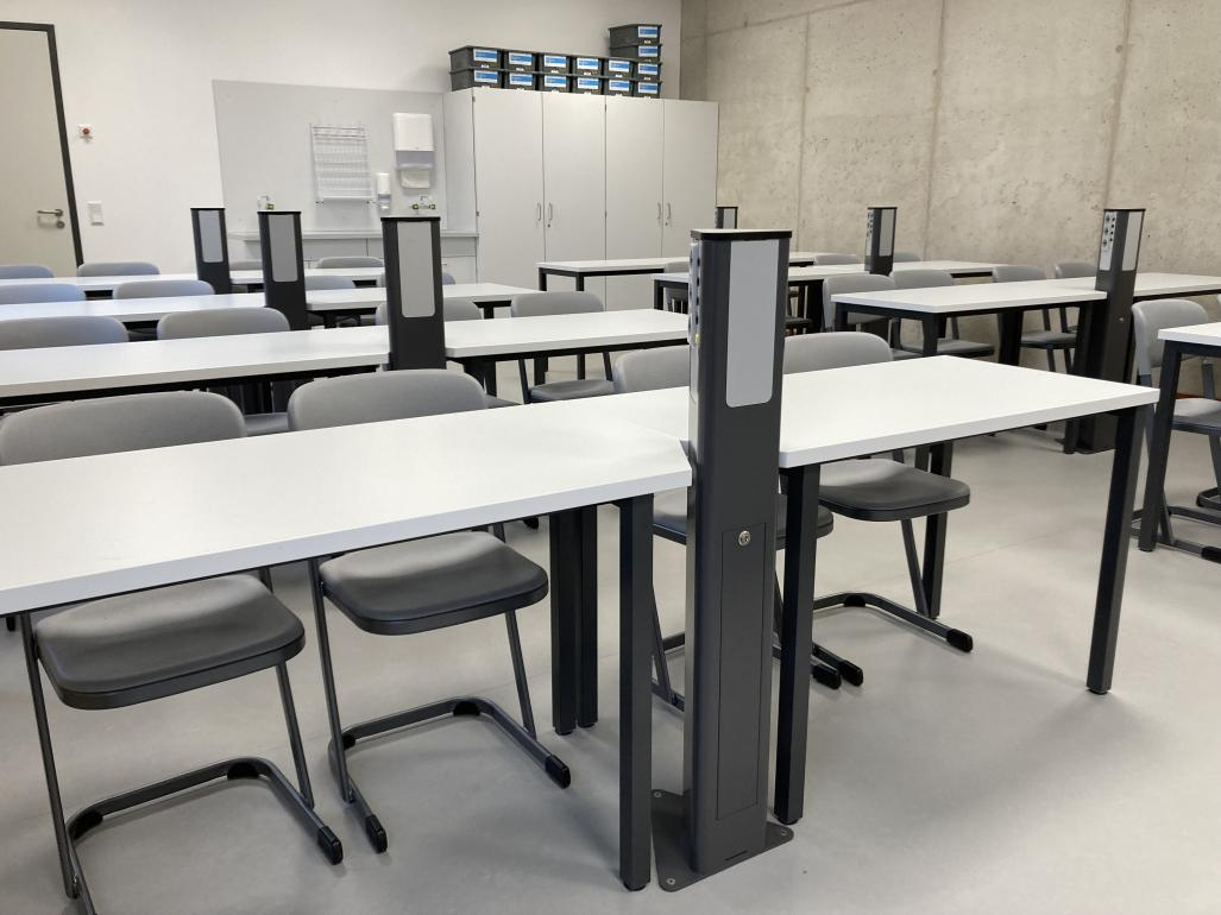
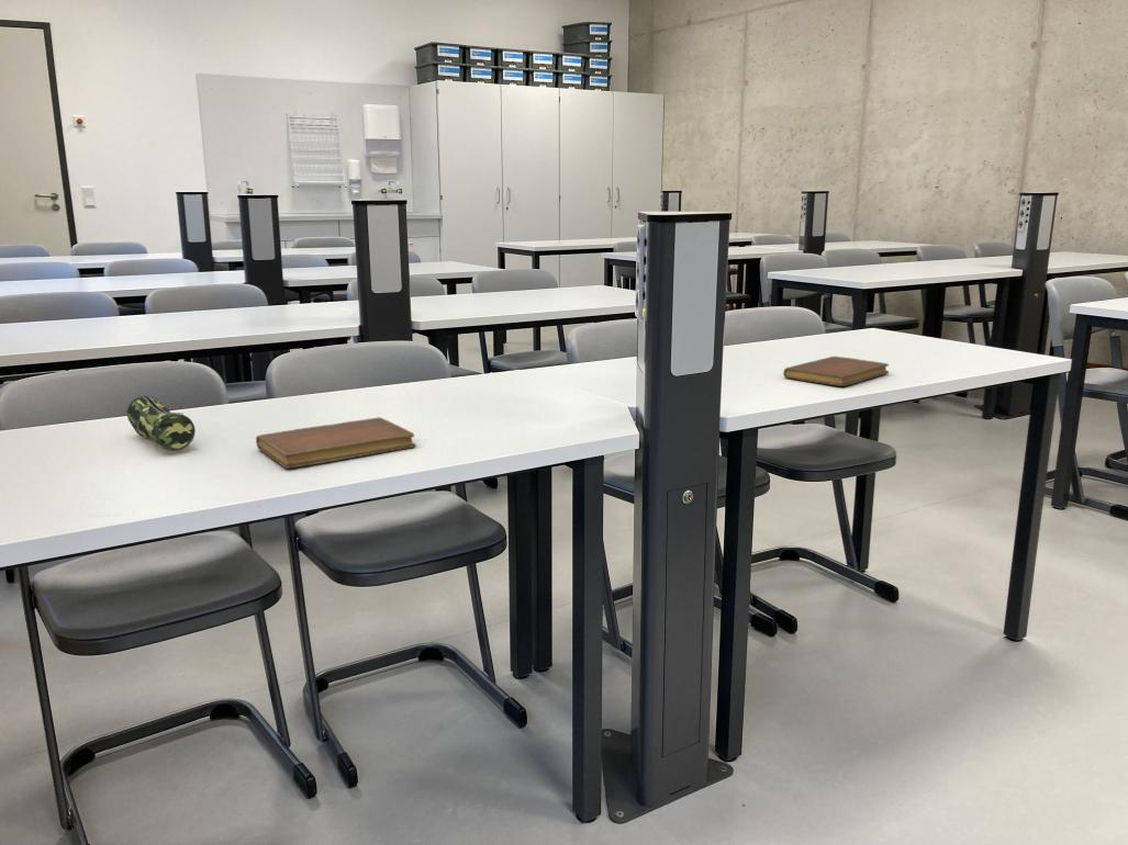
+ pencil case [126,394,197,452]
+ notebook [255,416,416,470]
+ notebook [782,356,890,387]
